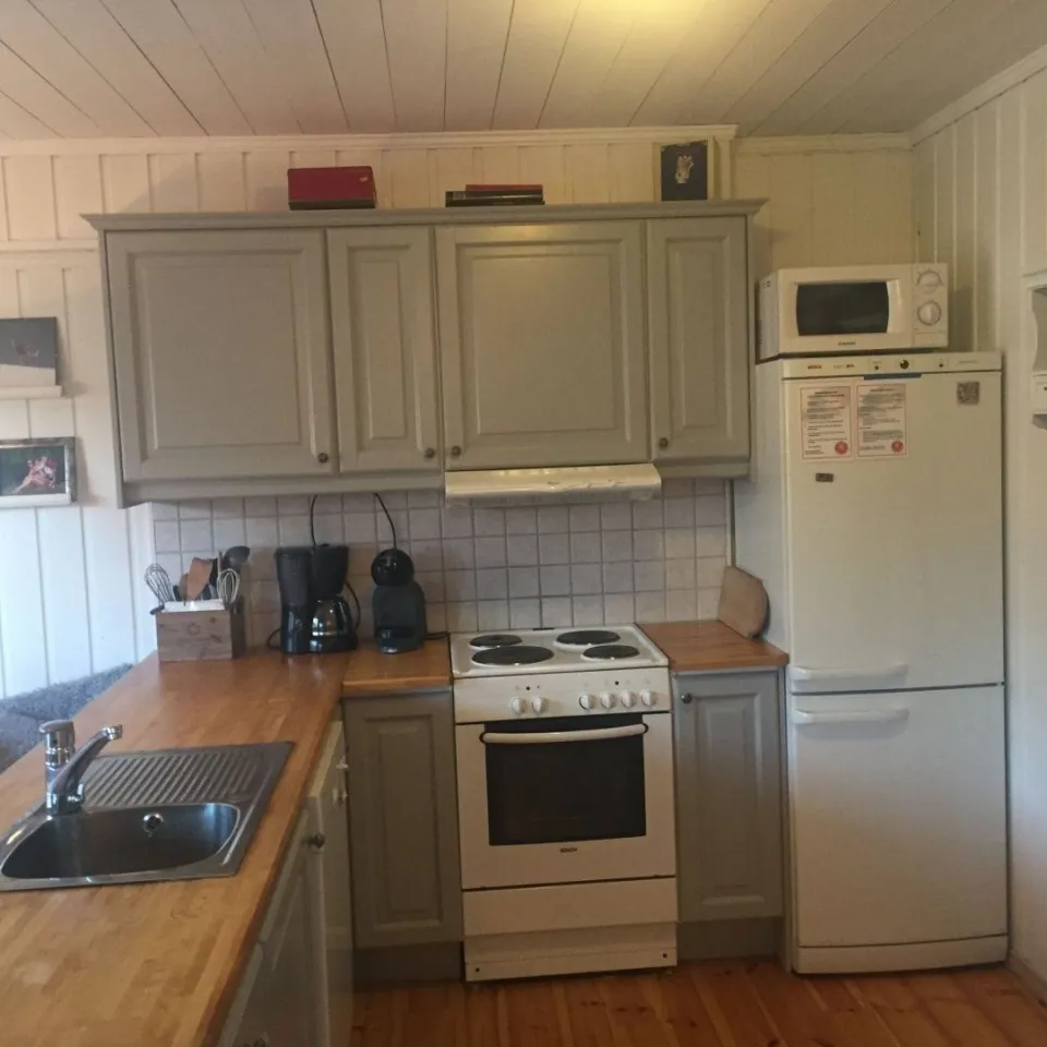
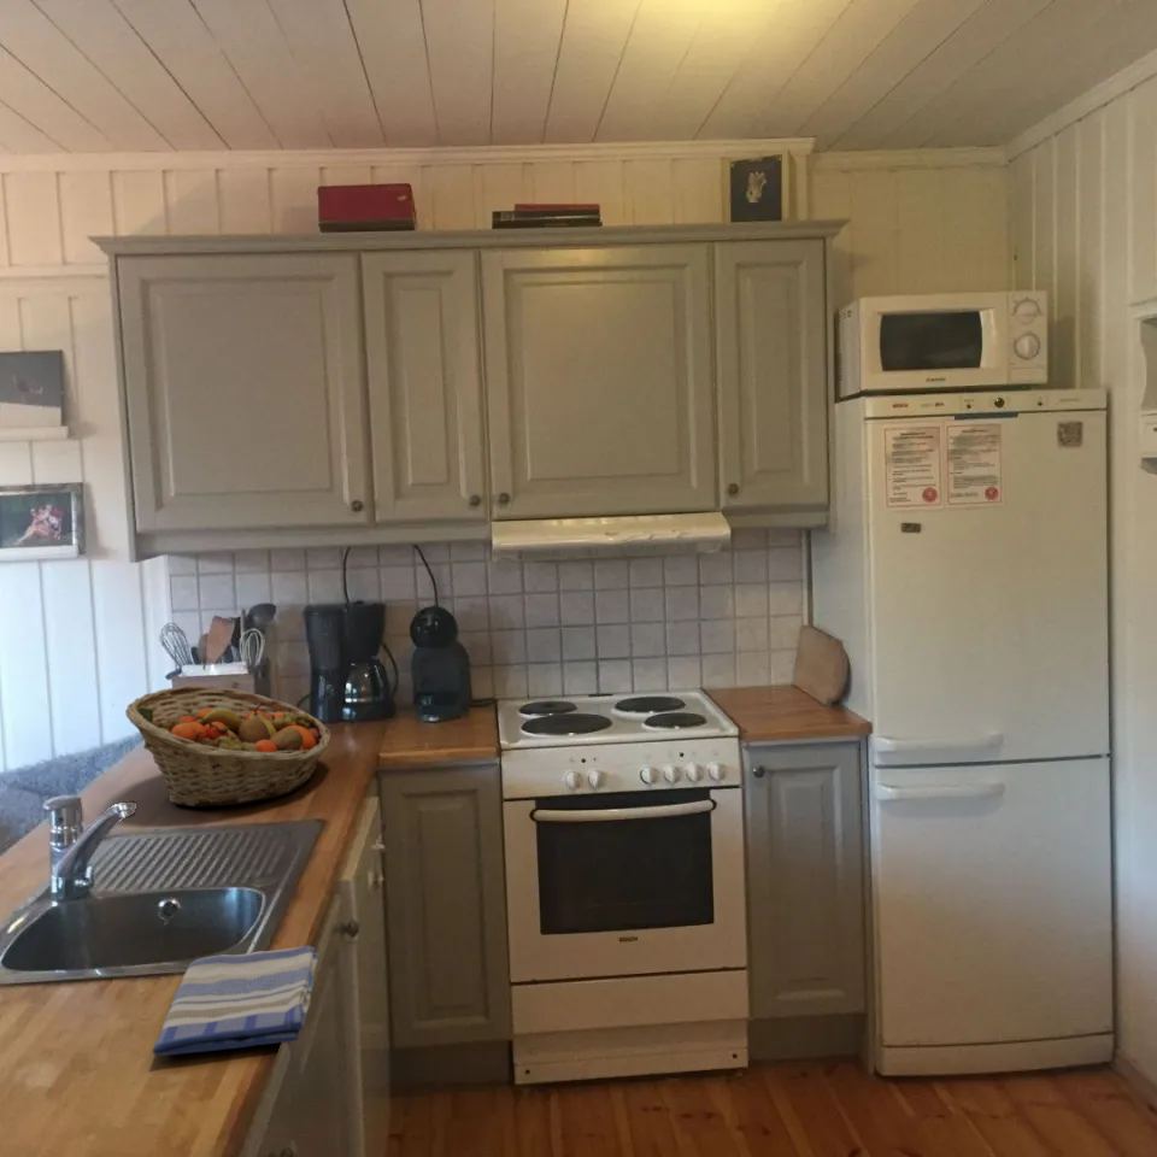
+ dish towel [151,945,321,1057]
+ fruit basket [124,685,333,809]
